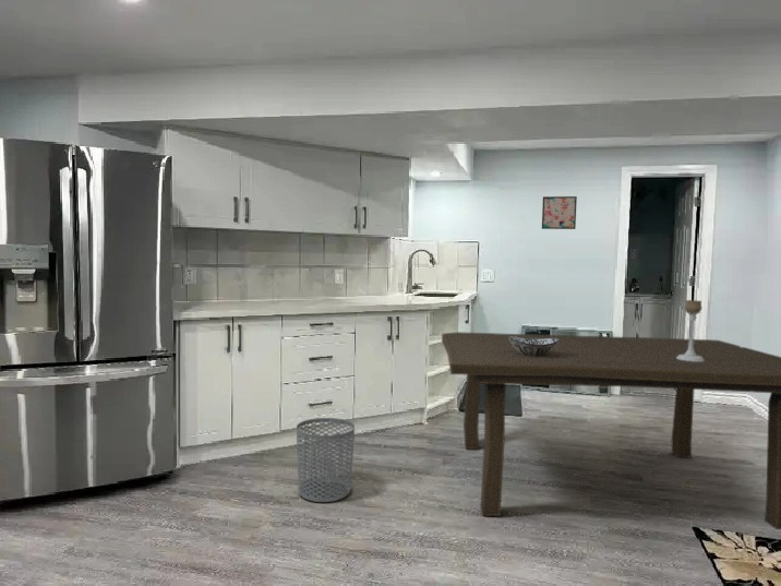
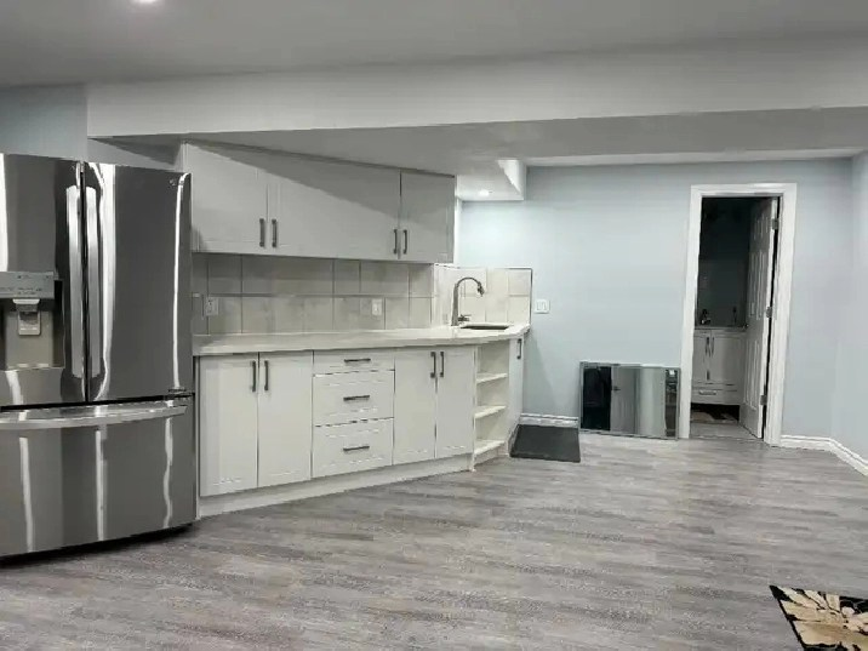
- wall art [541,195,578,230]
- waste bin [296,417,356,503]
- candle holder [676,299,705,361]
- dining table [441,331,781,530]
- decorative bowl [509,337,558,356]
